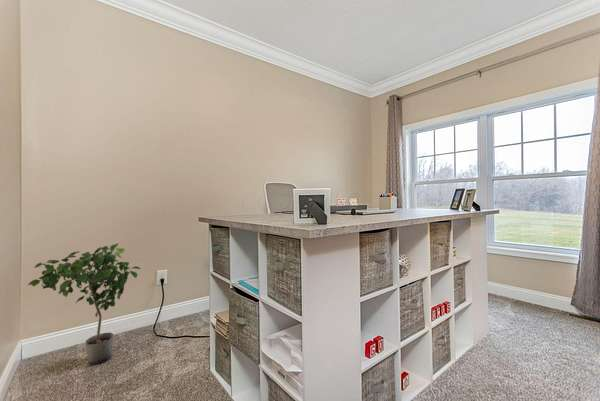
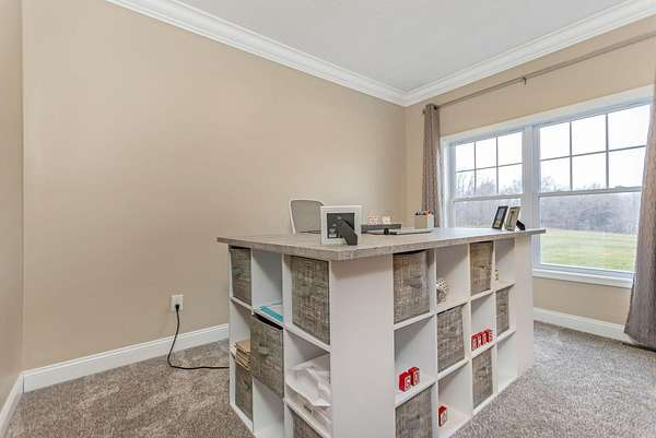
- potted plant [27,242,141,366]
